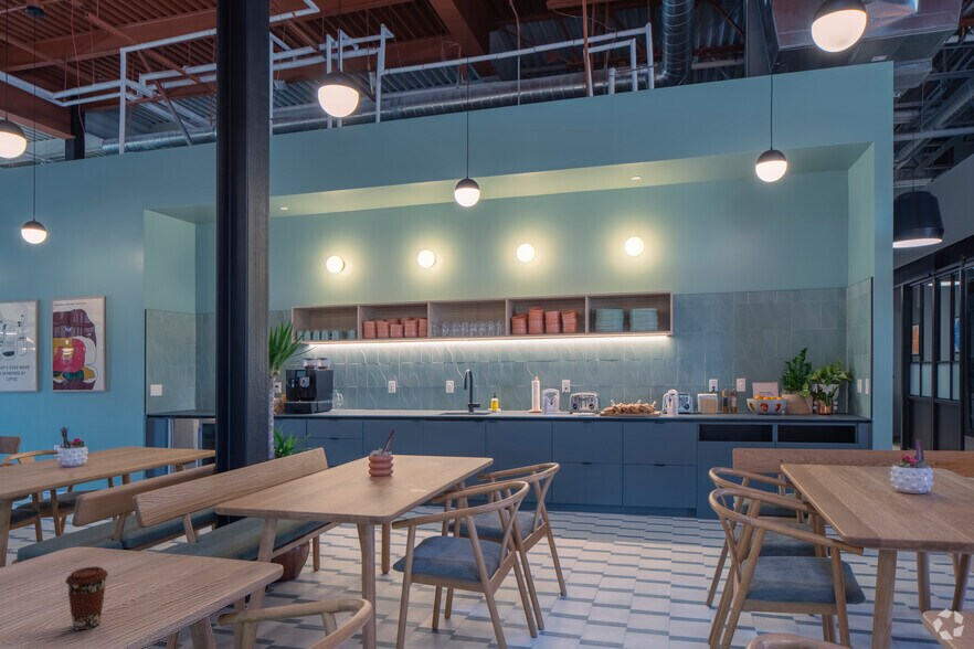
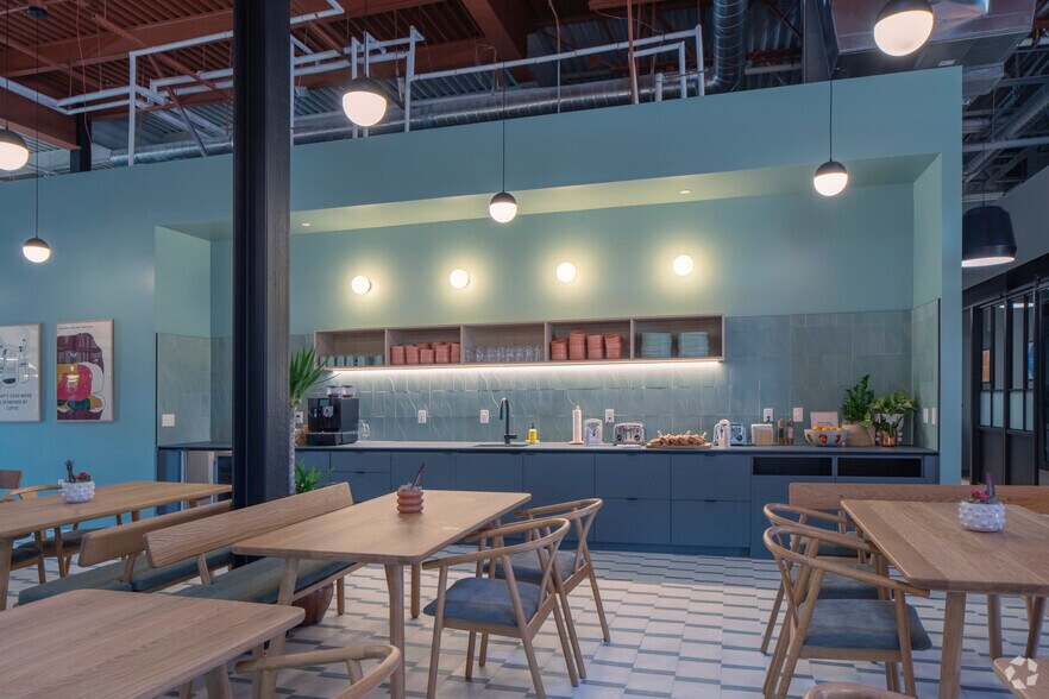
- coffee cup [64,565,109,631]
